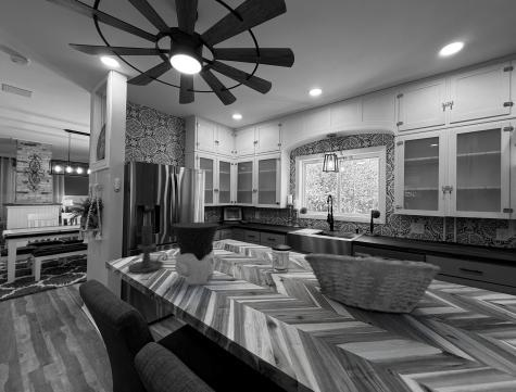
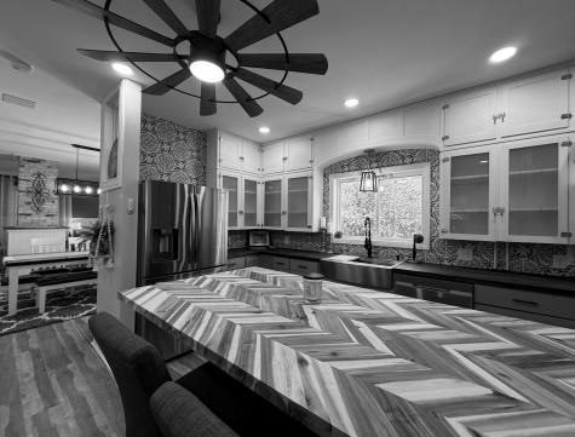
- hat [171,222,221,286]
- fruit basket [303,250,441,314]
- candle holder [127,223,168,274]
